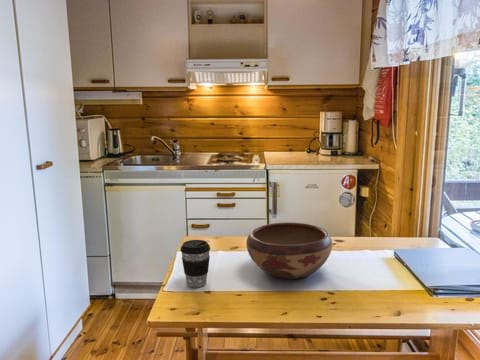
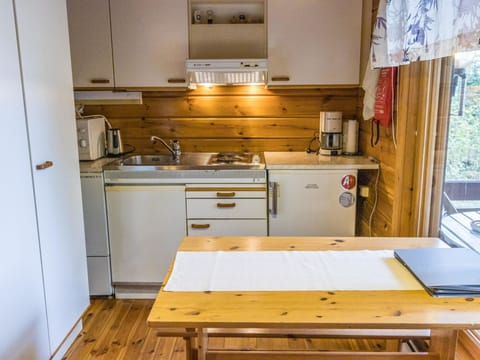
- decorative bowl [245,222,333,280]
- coffee cup [180,239,211,288]
